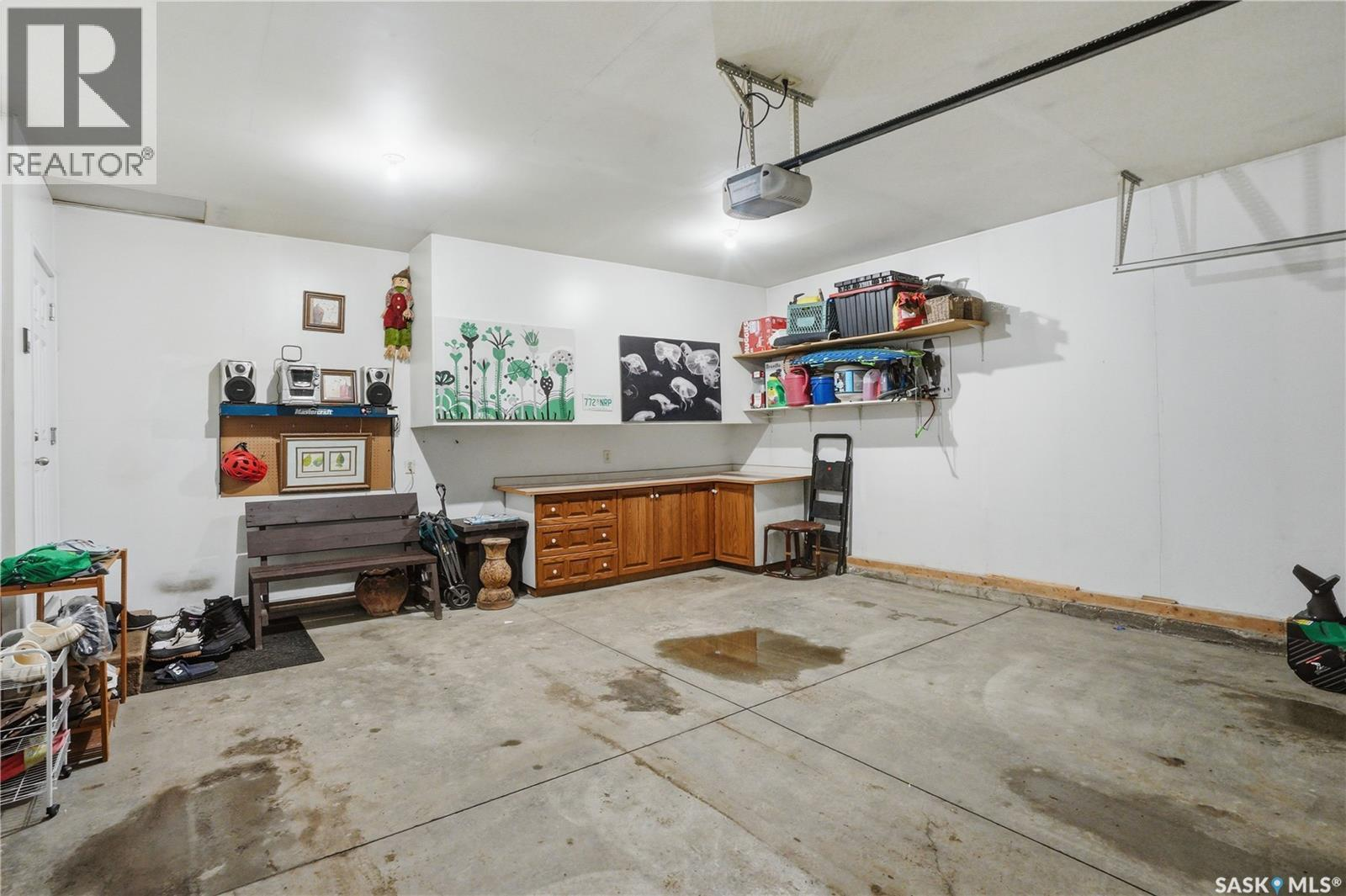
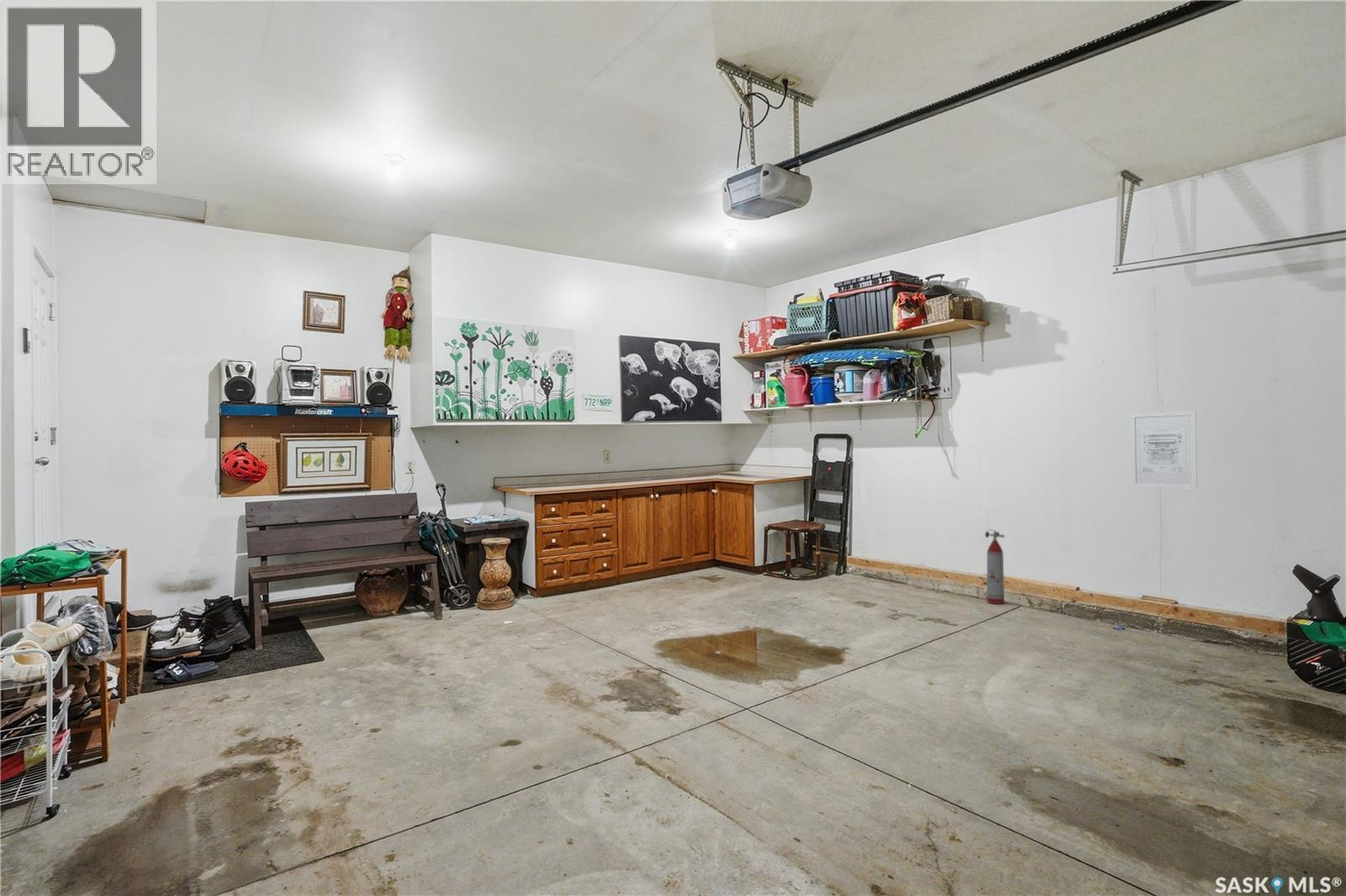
+ fire extinguisher [984,528,1005,605]
+ wall art [1129,410,1198,490]
